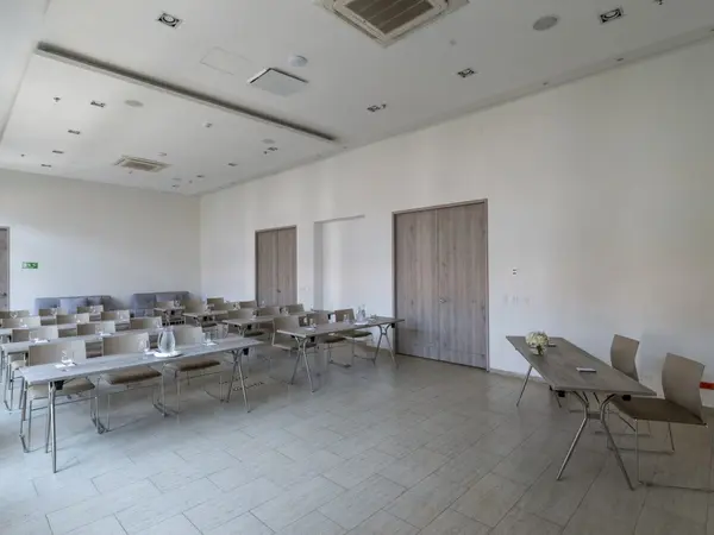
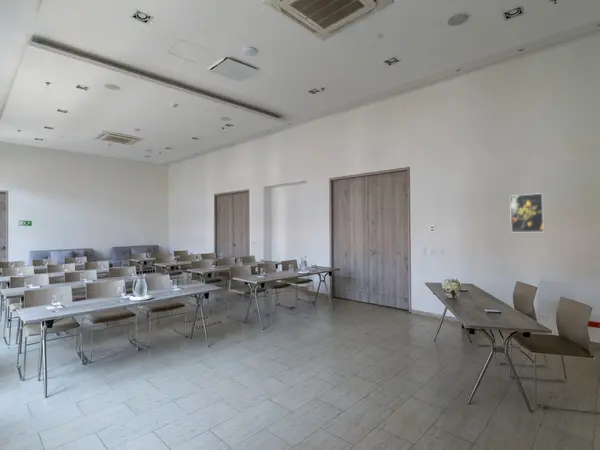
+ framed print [509,192,545,233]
